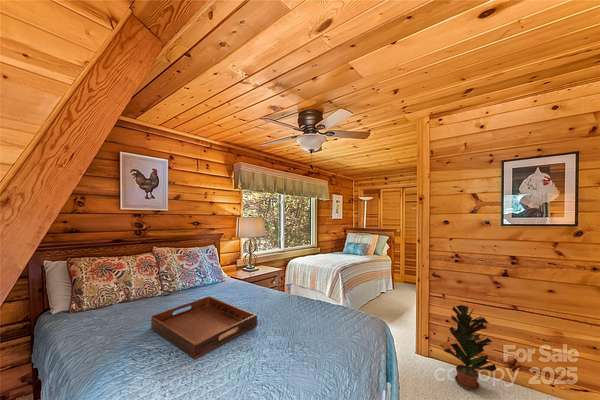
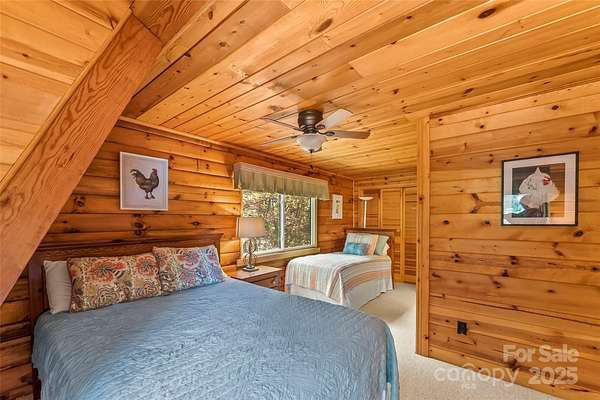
- potted plant [439,304,497,392]
- serving tray [150,295,258,360]
